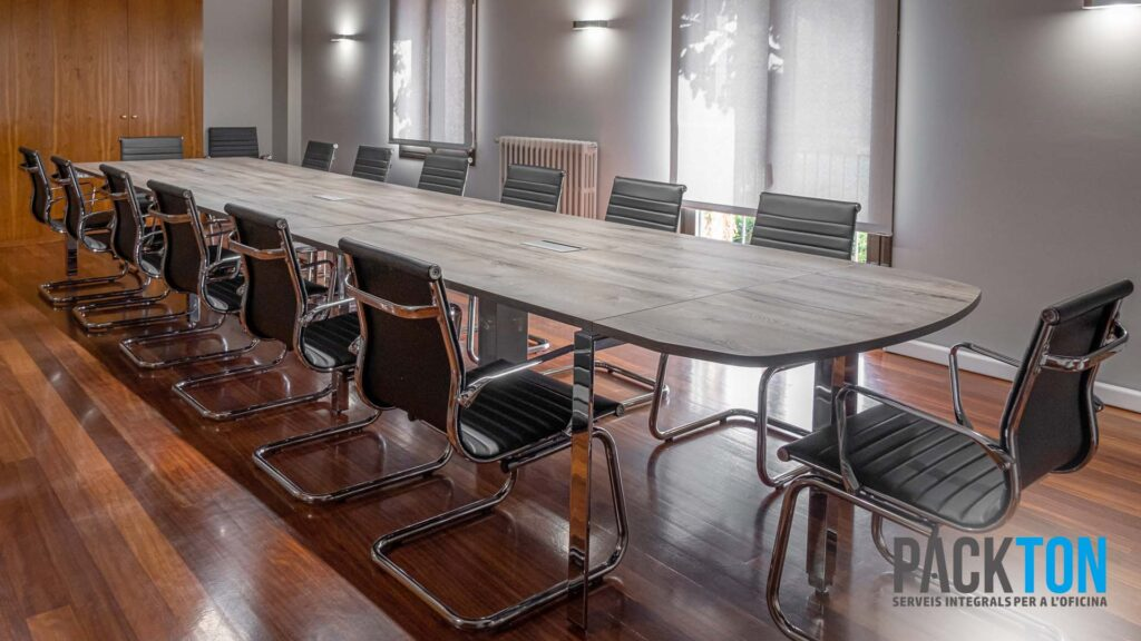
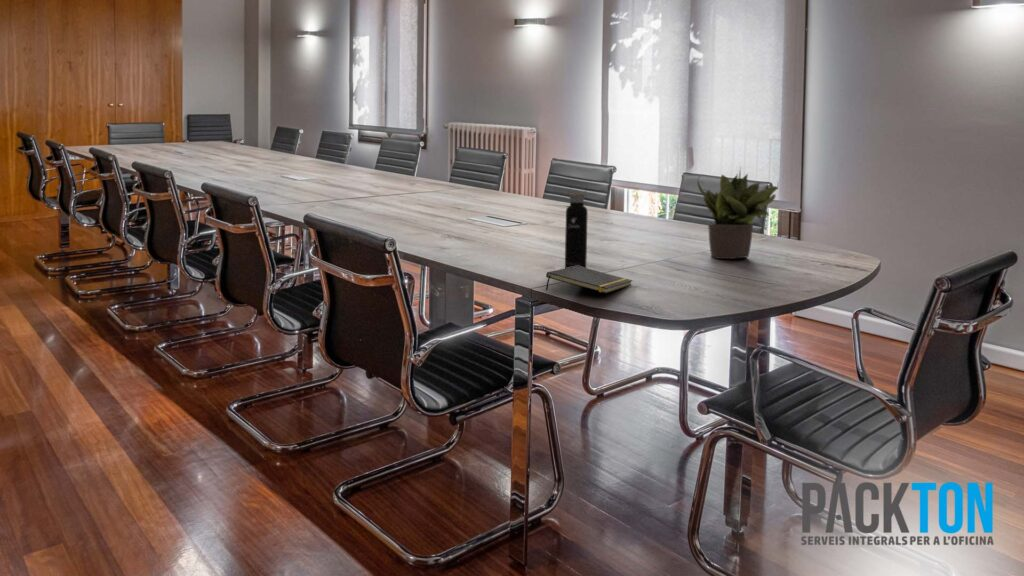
+ water bottle [564,185,589,269]
+ notepad [545,266,633,294]
+ potted plant [696,165,780,260]
